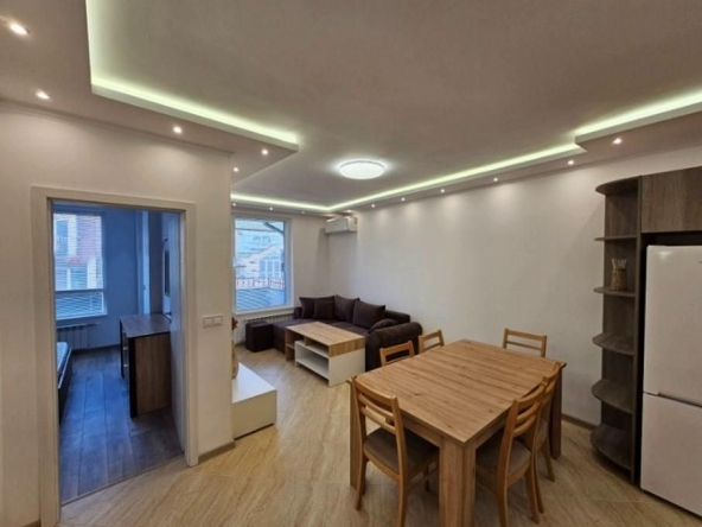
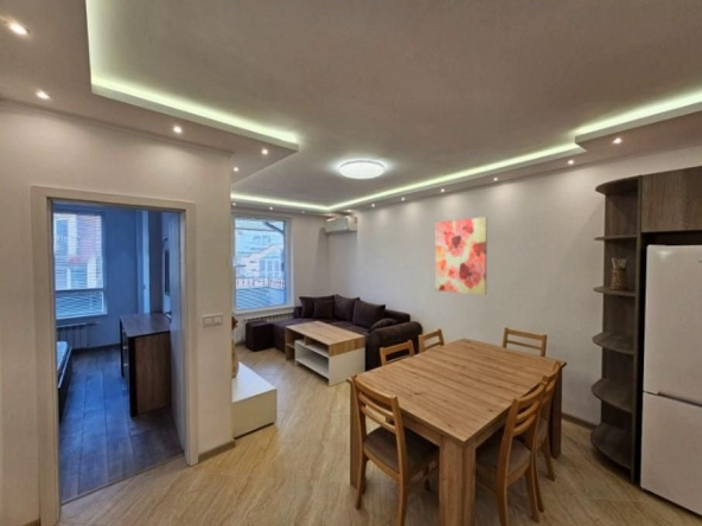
+ wall art [434,216,489,296]
